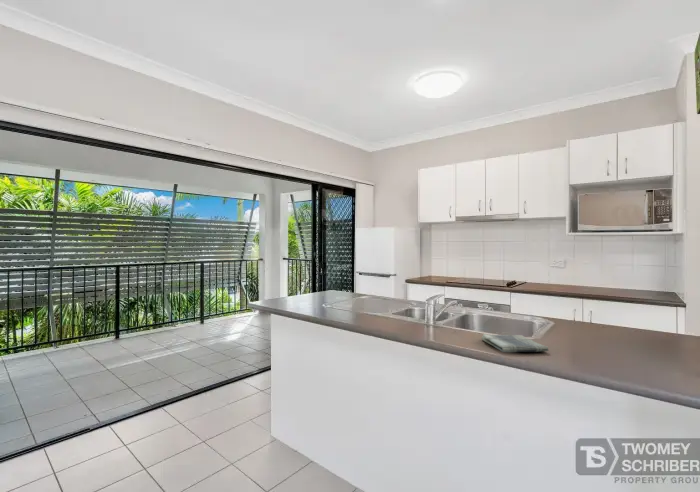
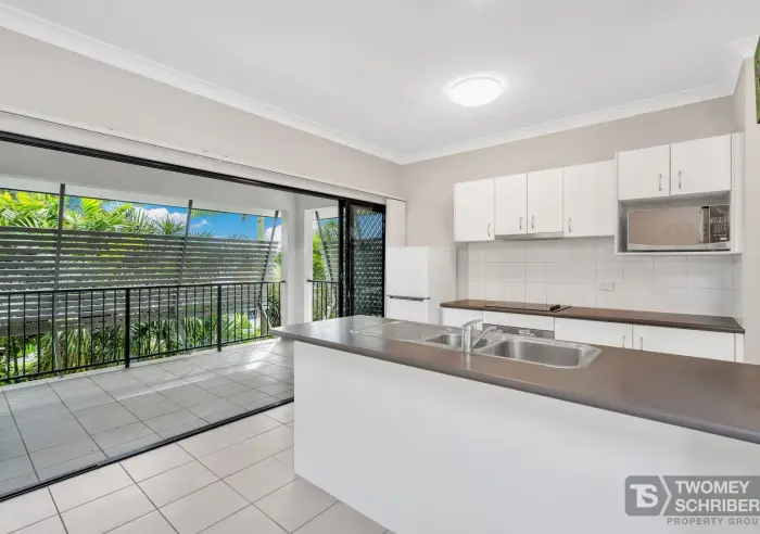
- dish towel [480,333,550,353]
